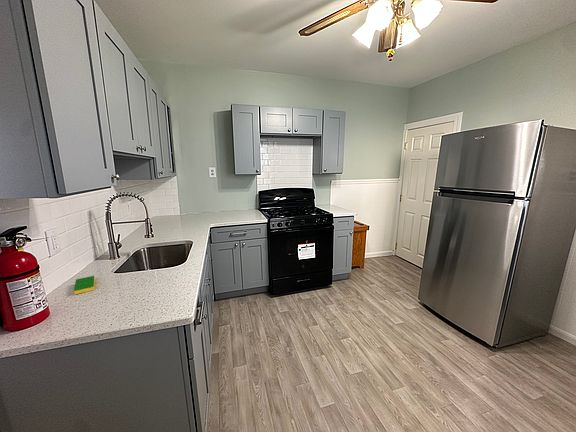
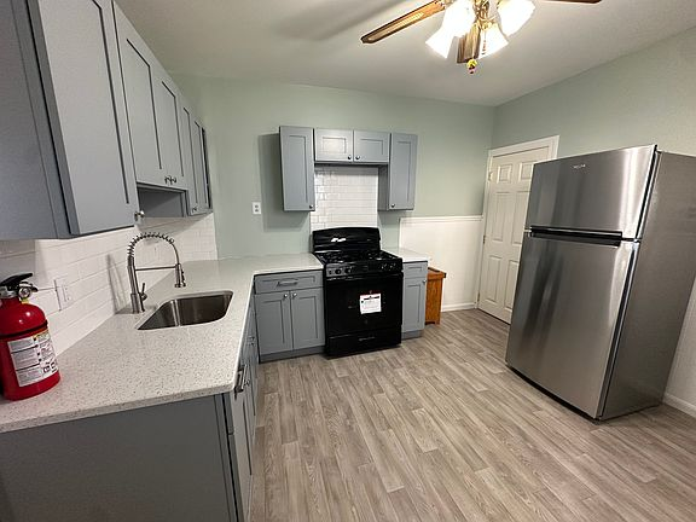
- dish sponge [73,275,96,295]
